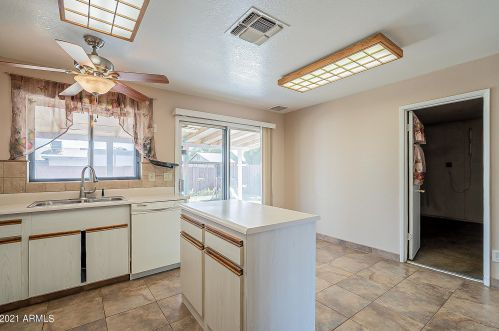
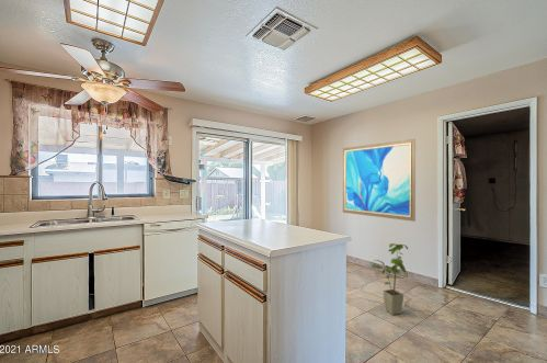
+ wall art [342,138,417,223]
+ house plant [371,242,409,316]
